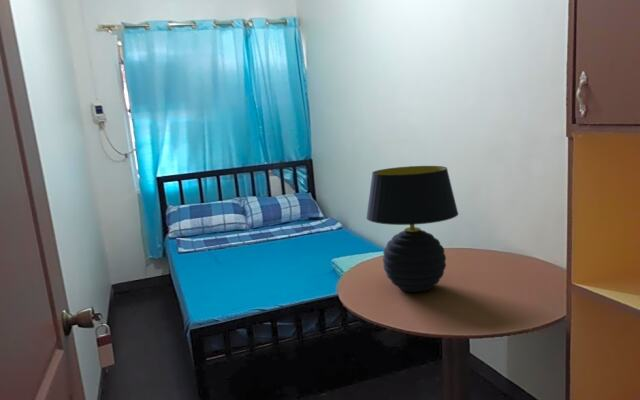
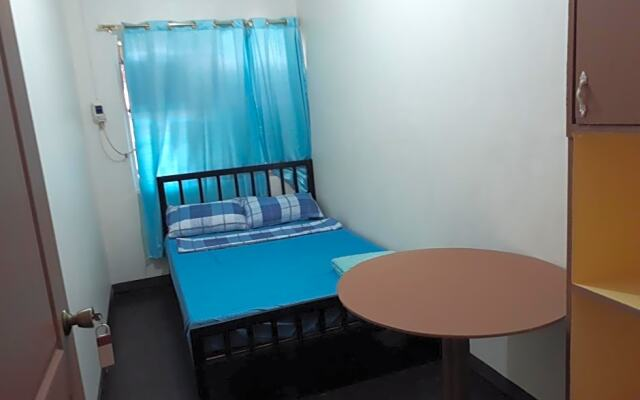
- table lamp [365,165,459,293]
